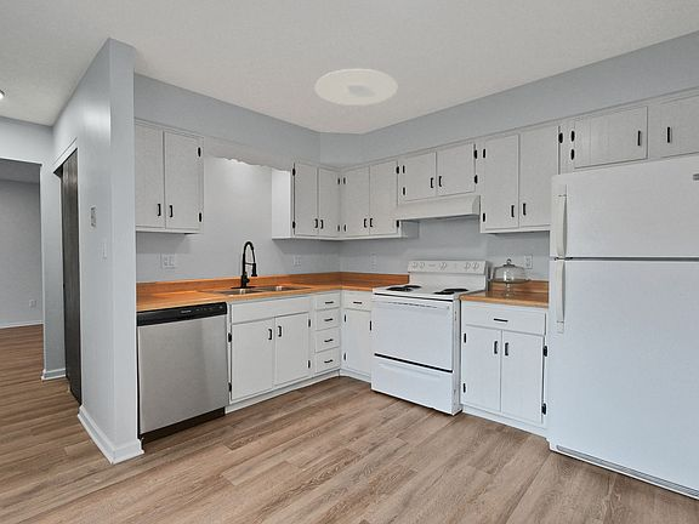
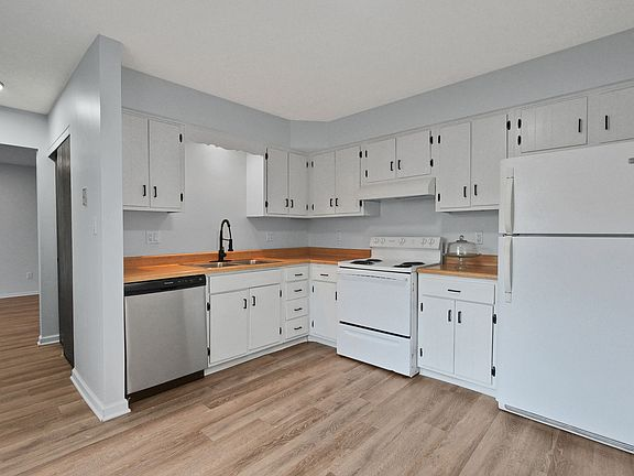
- ceiling light [314,68,398,107]
